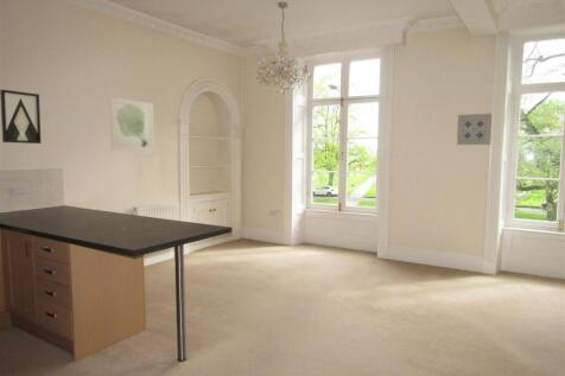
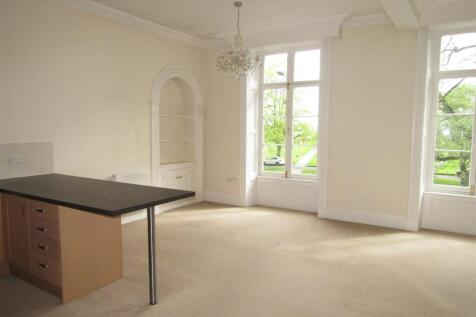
- wall art [109,96,155,153]
- wall art [0,88,43,145]
- wall art [456,113,493,146]
